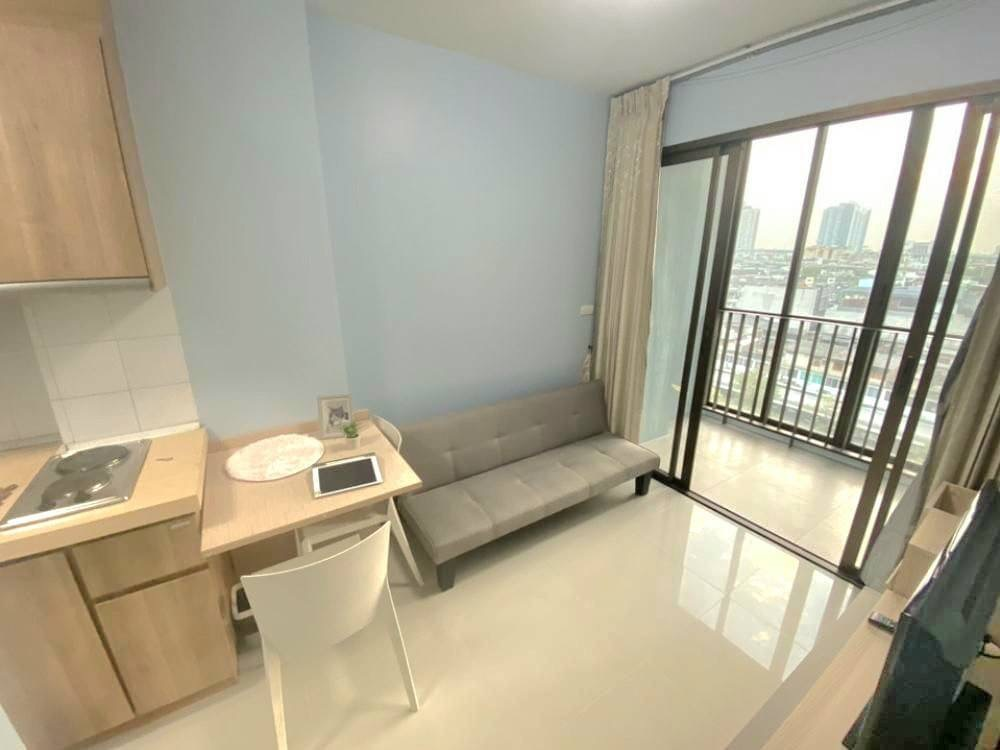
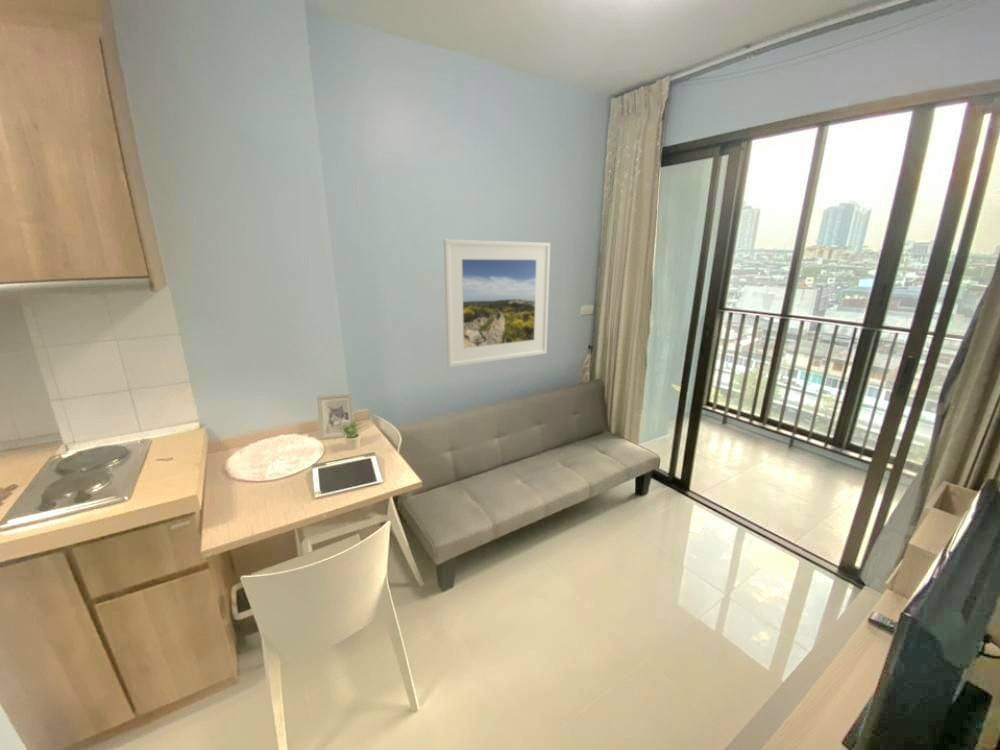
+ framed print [443,238,551,368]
